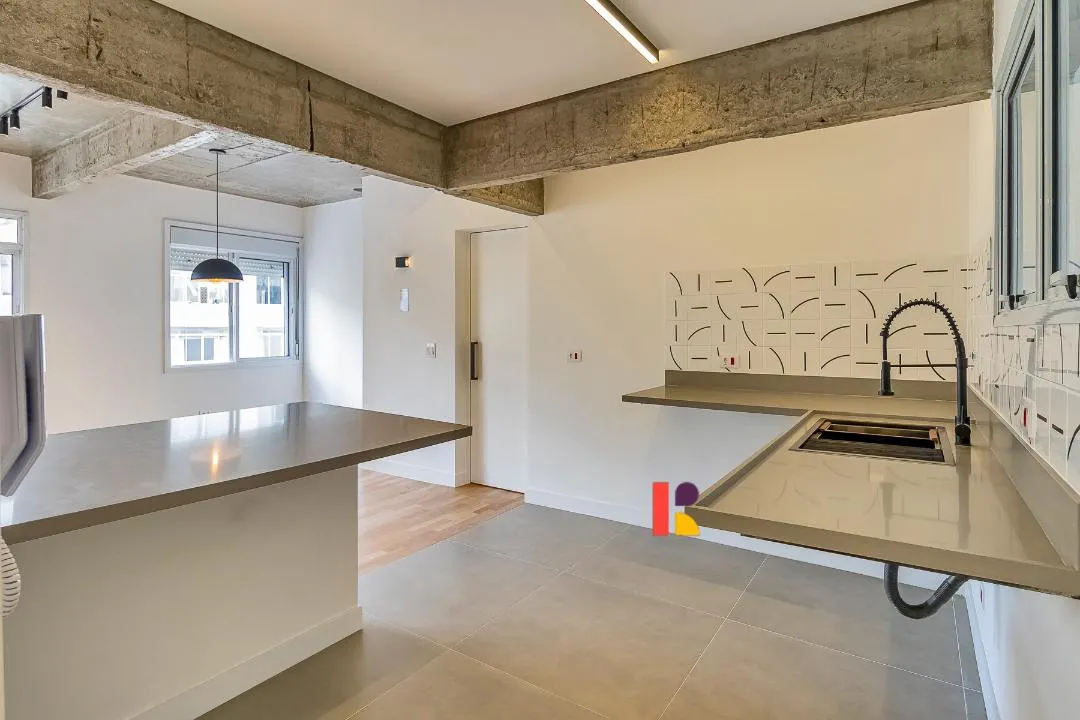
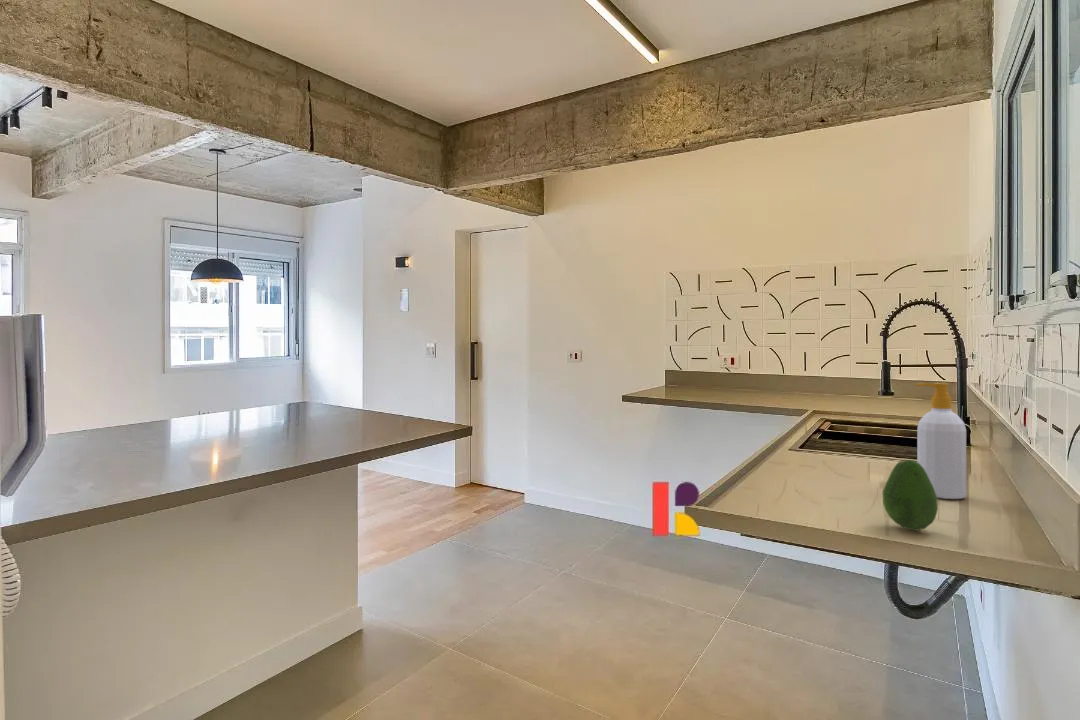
+ soap bottle [915,382,967,500]
+ fruit [882,459,939,531]
